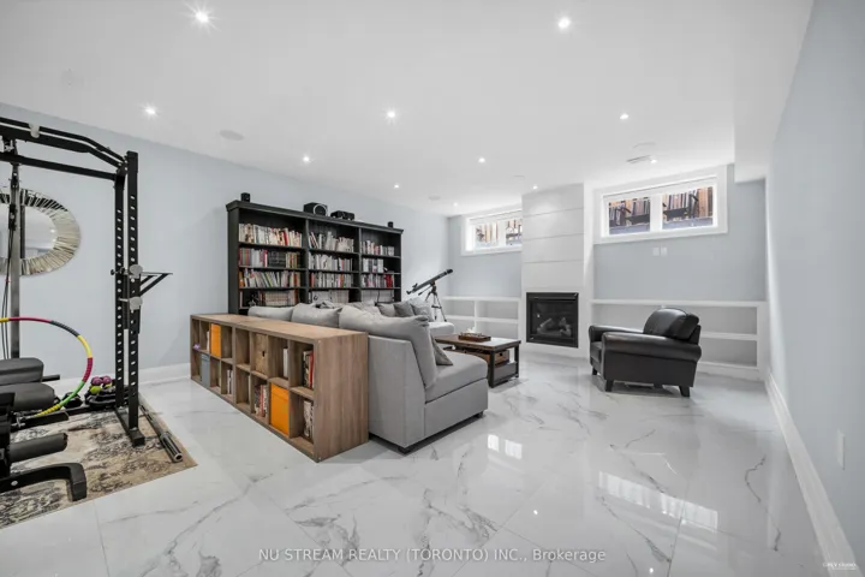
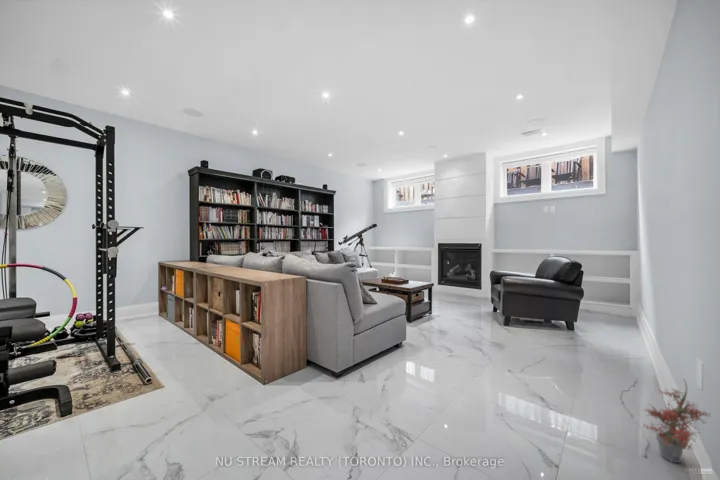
+ potted plant [641,379,710,464]
